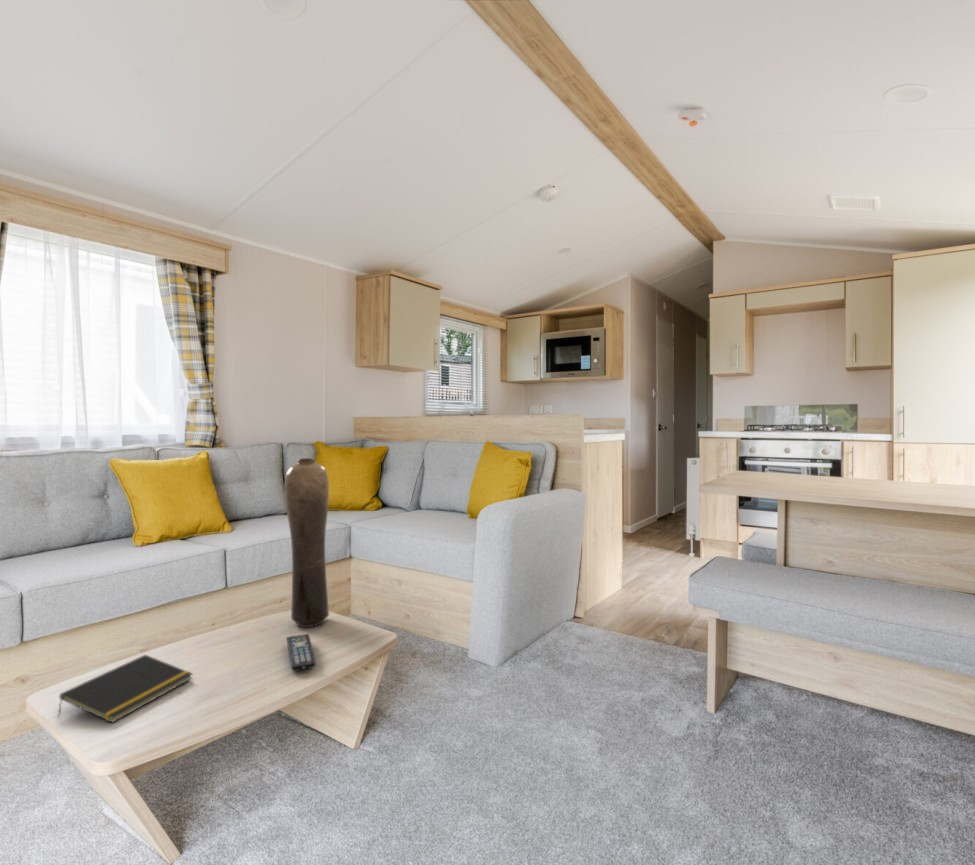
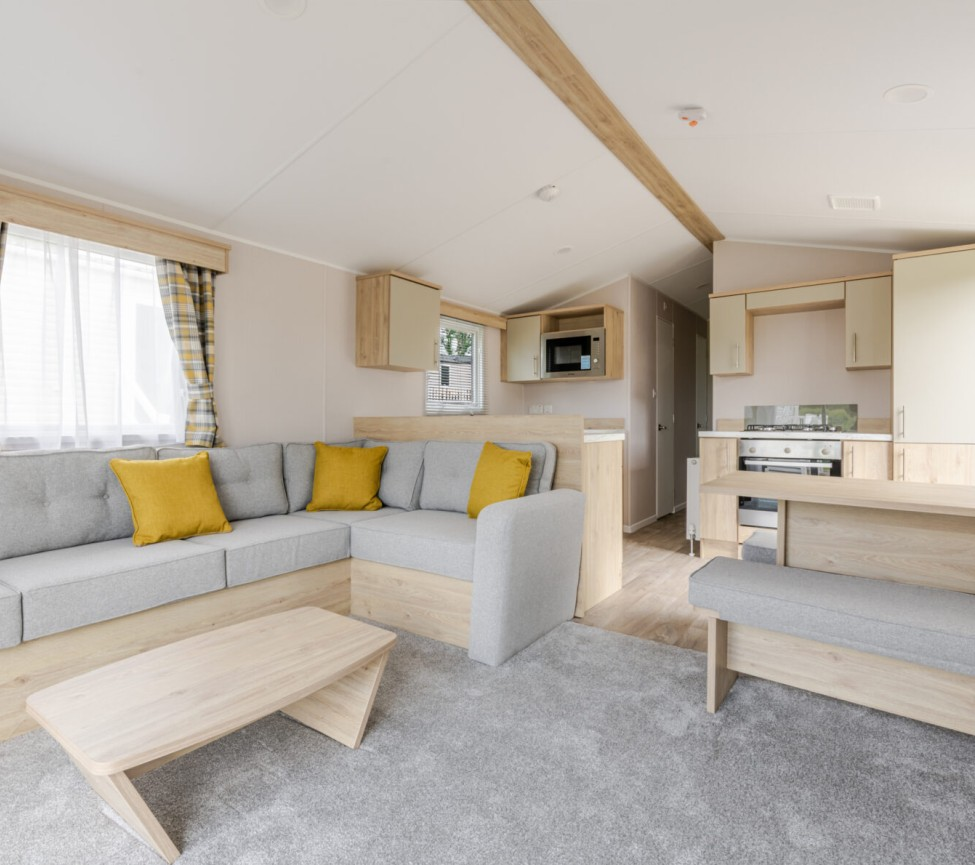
- vase [284,457,330,628]
- notepad [57,654,194,724]
- remote control [285,633,317,672]
